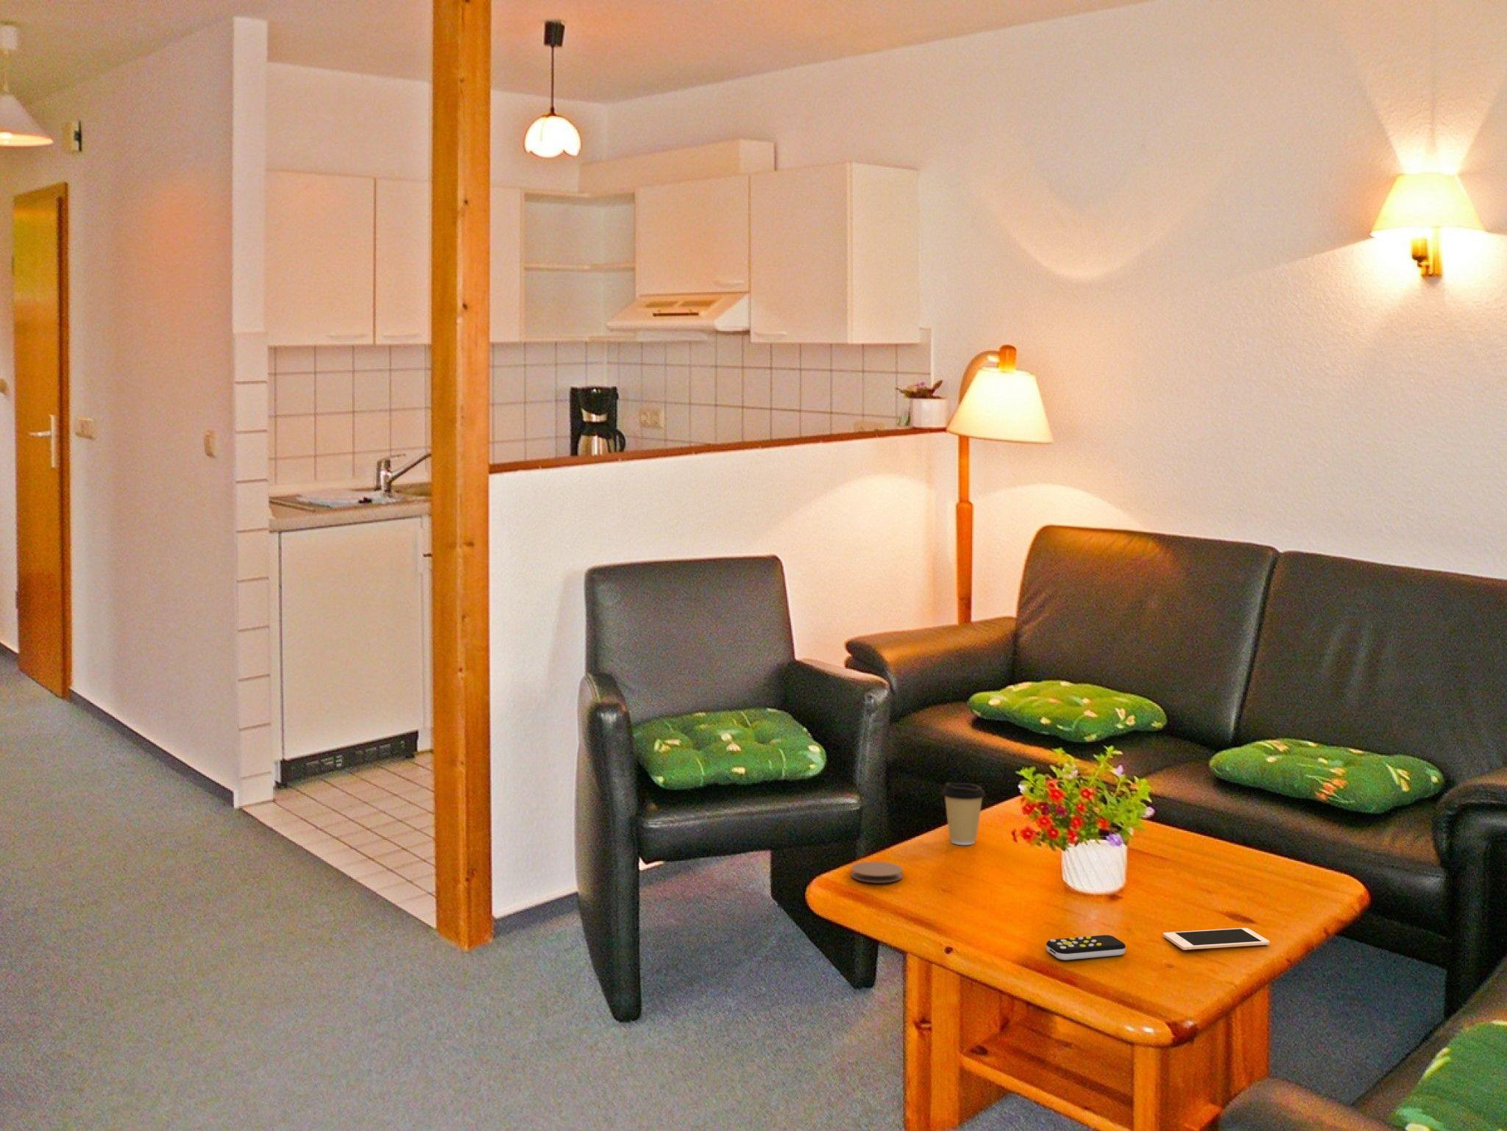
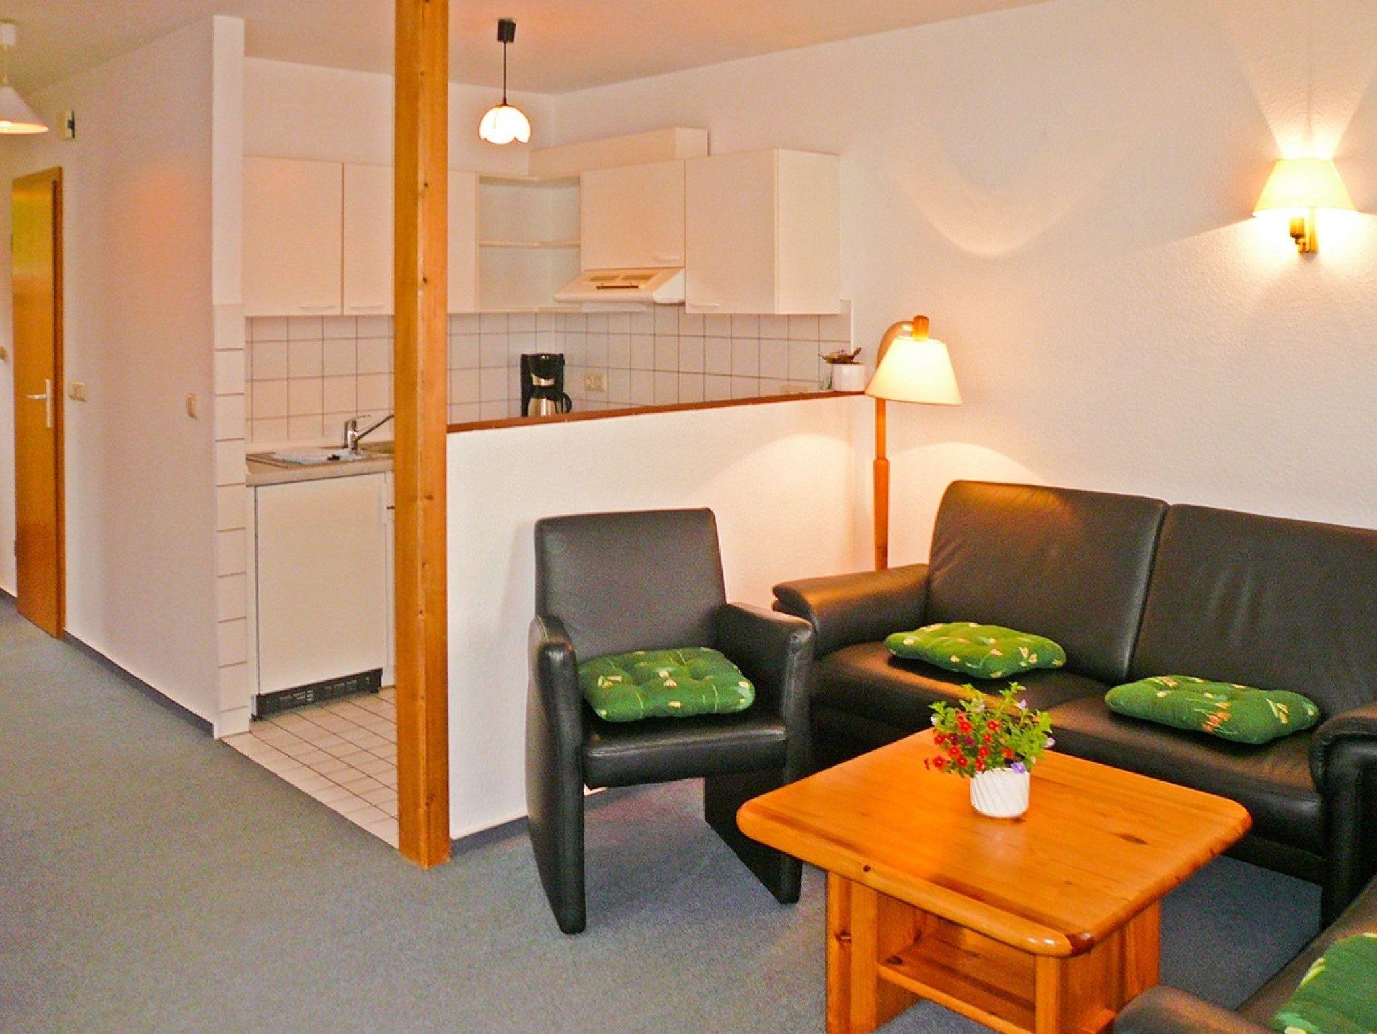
- coffee cup [941,782,986,846]
- coaster [850,861,903,884]
- cell phone [1162,928,1270,950]
- remote control [1046,935,1127,960]
